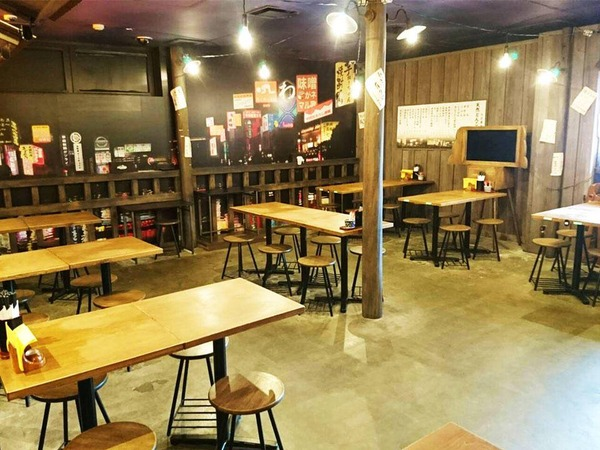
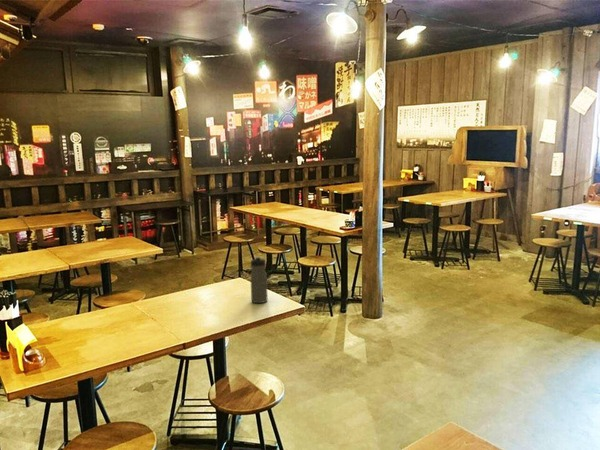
+ water bottle [249,255,269,304]
